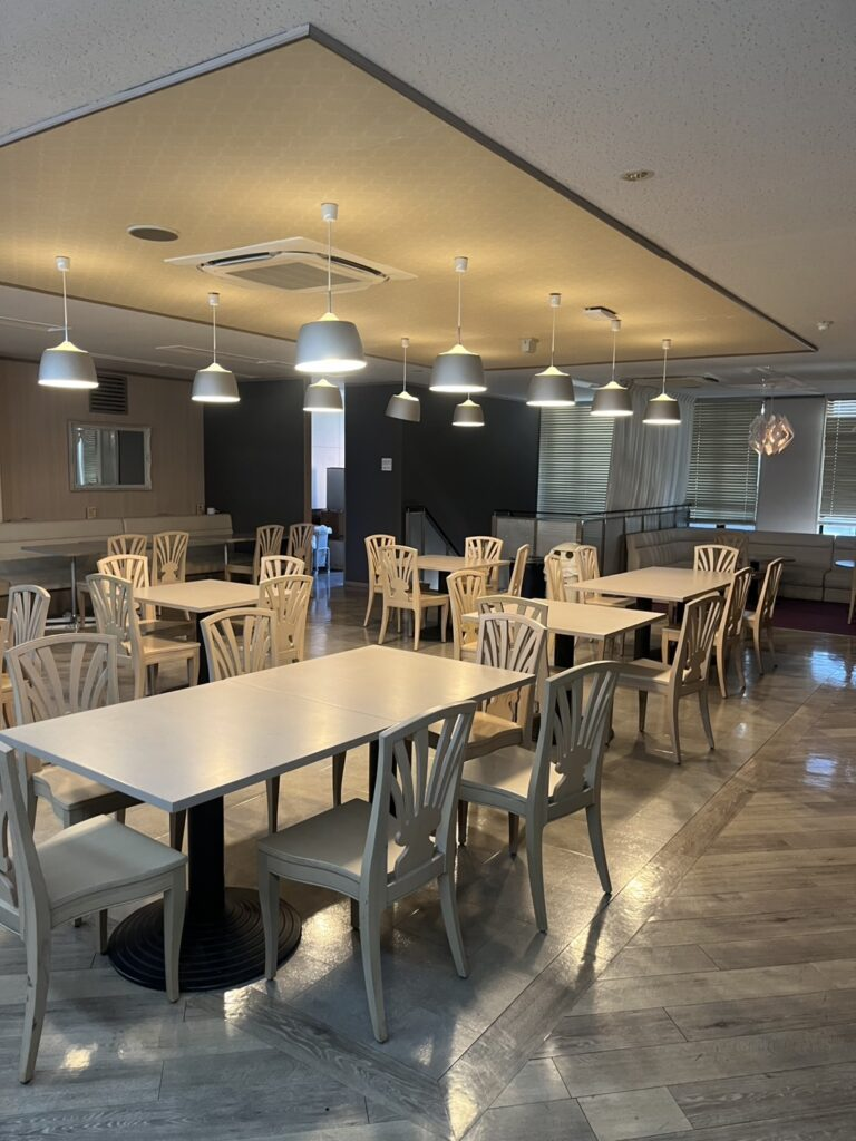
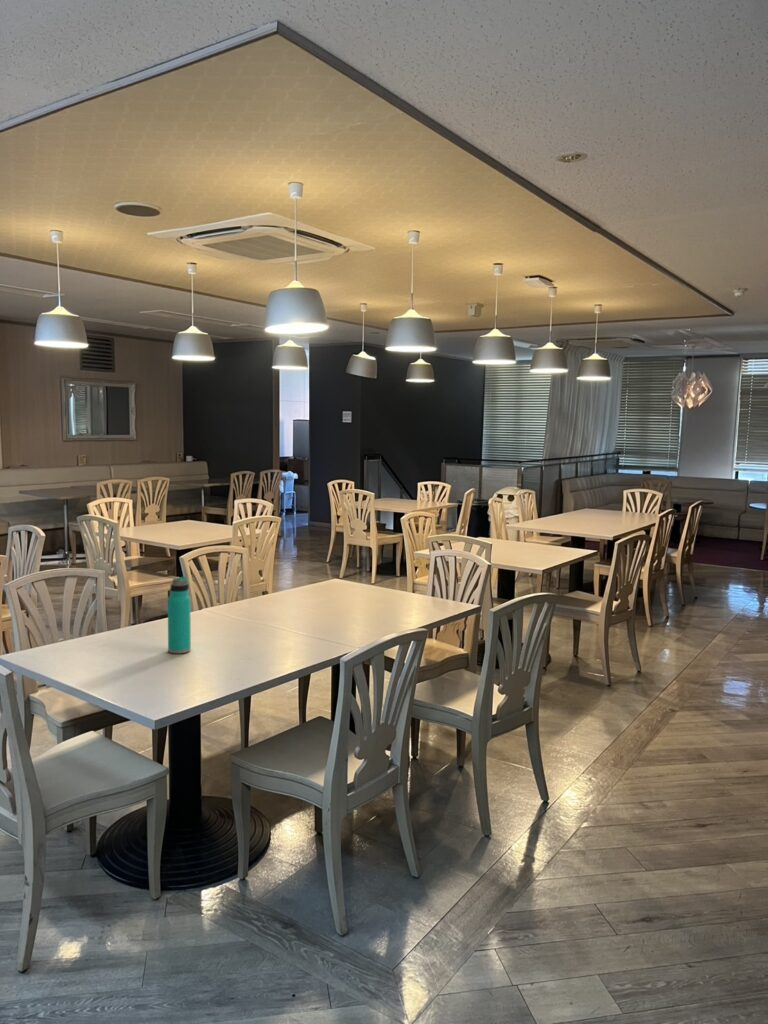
+ water bottle [167,576,192,654]
